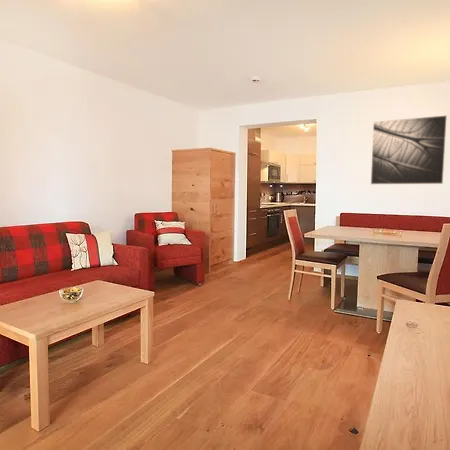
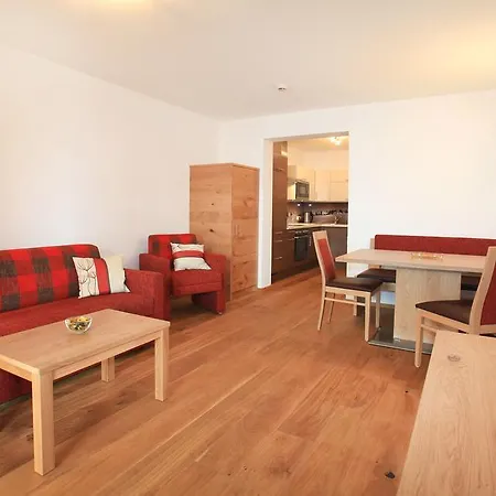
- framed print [370,114,448,185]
